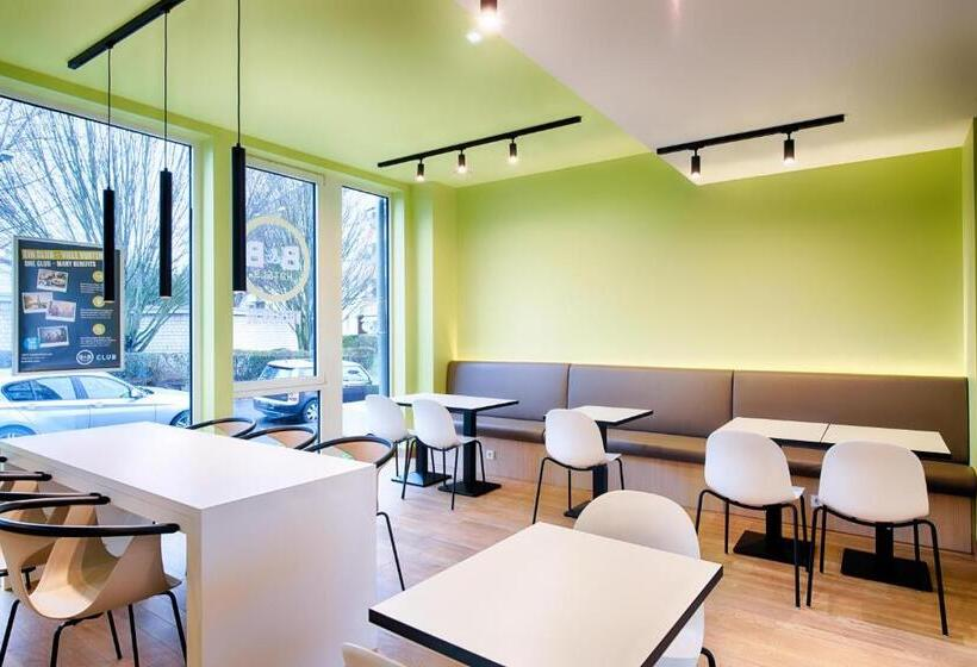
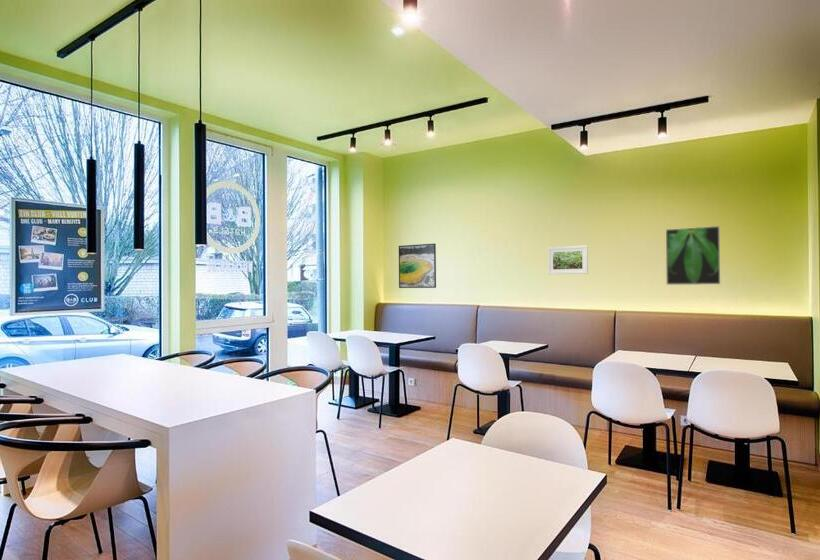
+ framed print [665,225,721,286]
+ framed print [398,243,437,289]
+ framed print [547,245,589,275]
